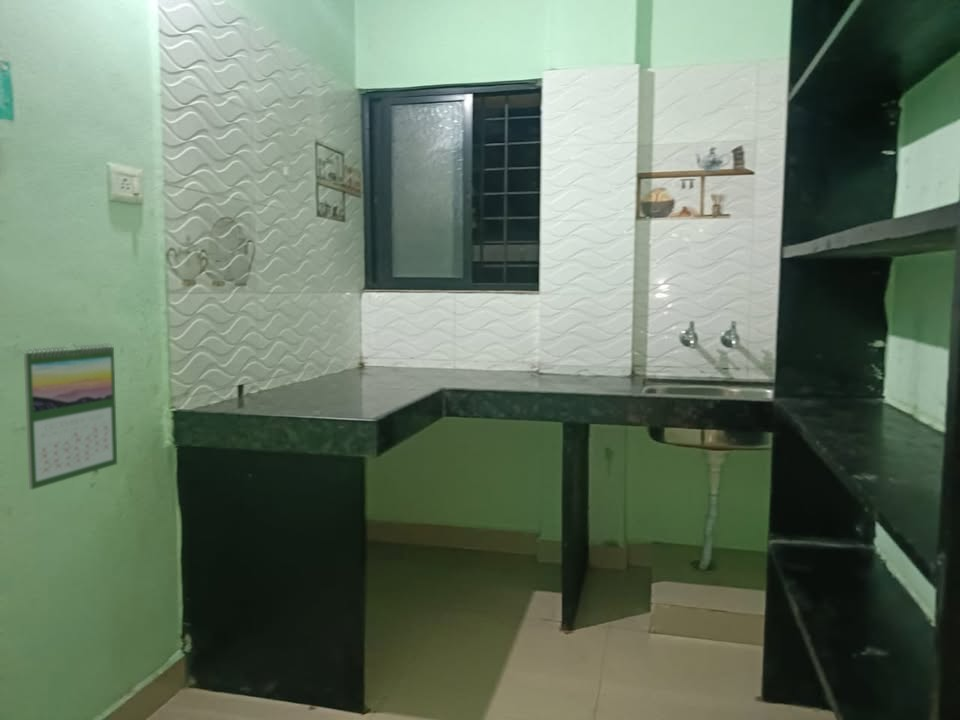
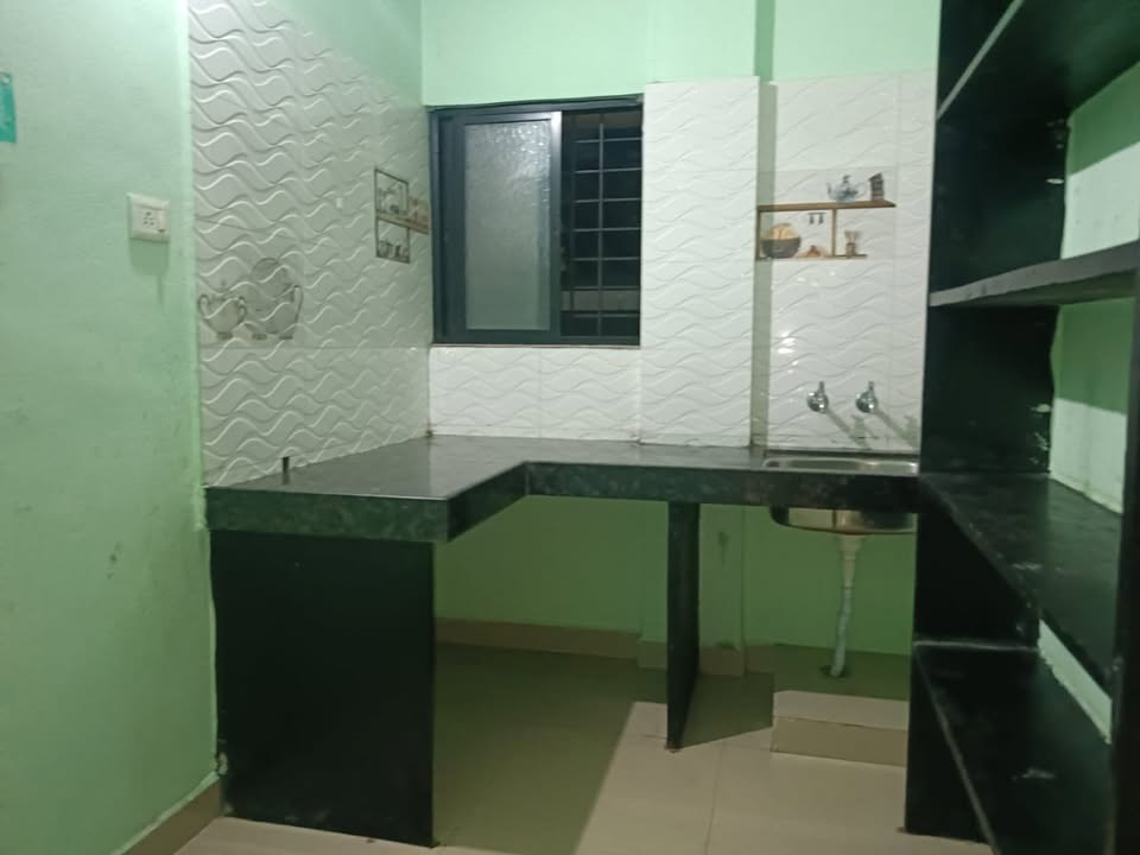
- calendar [23,342,118,491]
